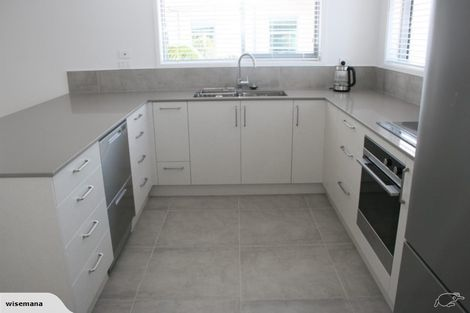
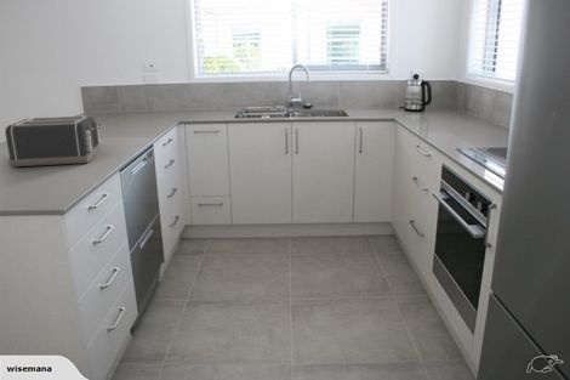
+ toaster [4,115,104,168]
